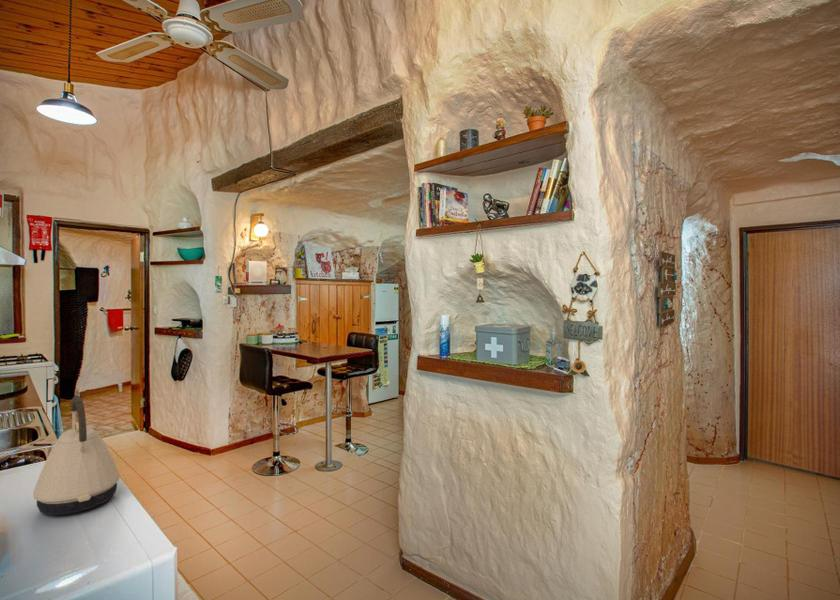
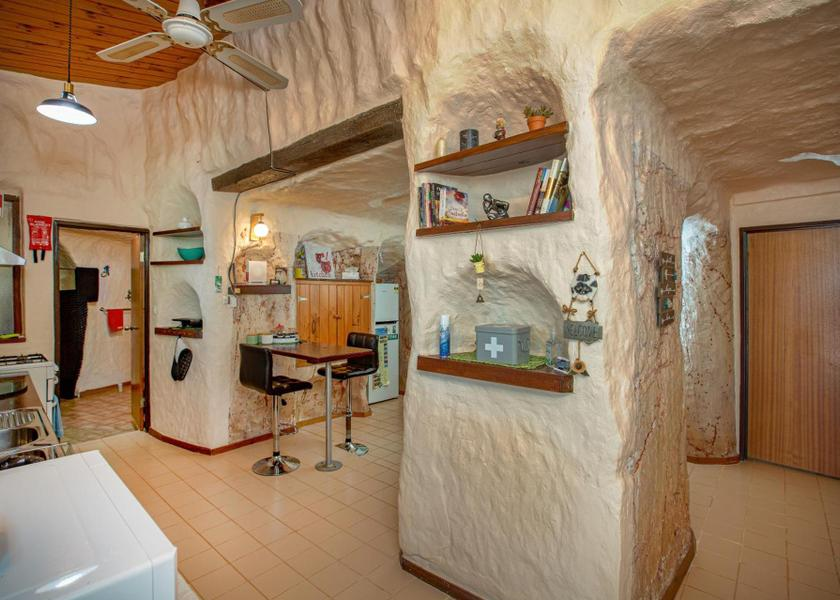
- kettle [32,395,121,516]
